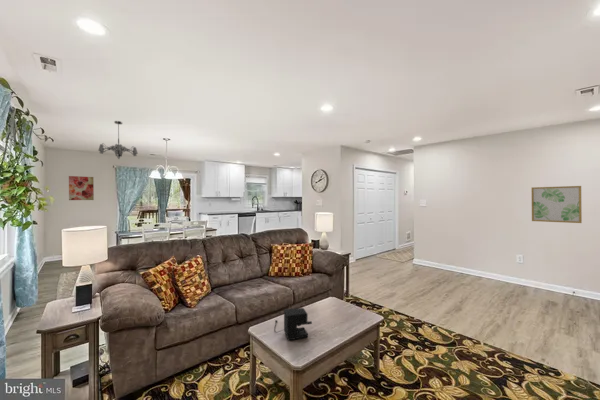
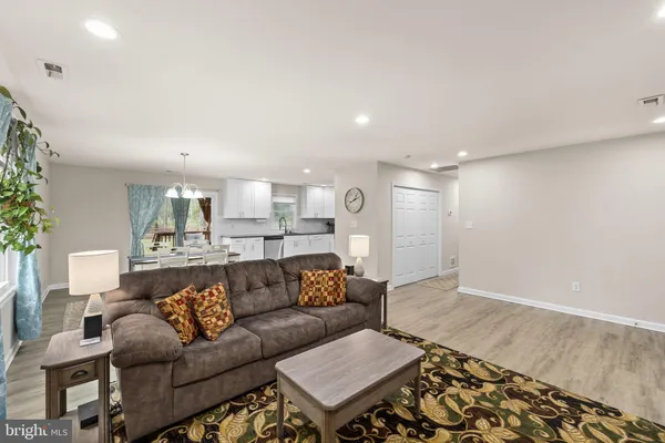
- wall art [68,175,95,201]
- wall art [531,185,583,224]
- chandelier [98,120,139,159]
- coffee maker [273,307,313,341]
